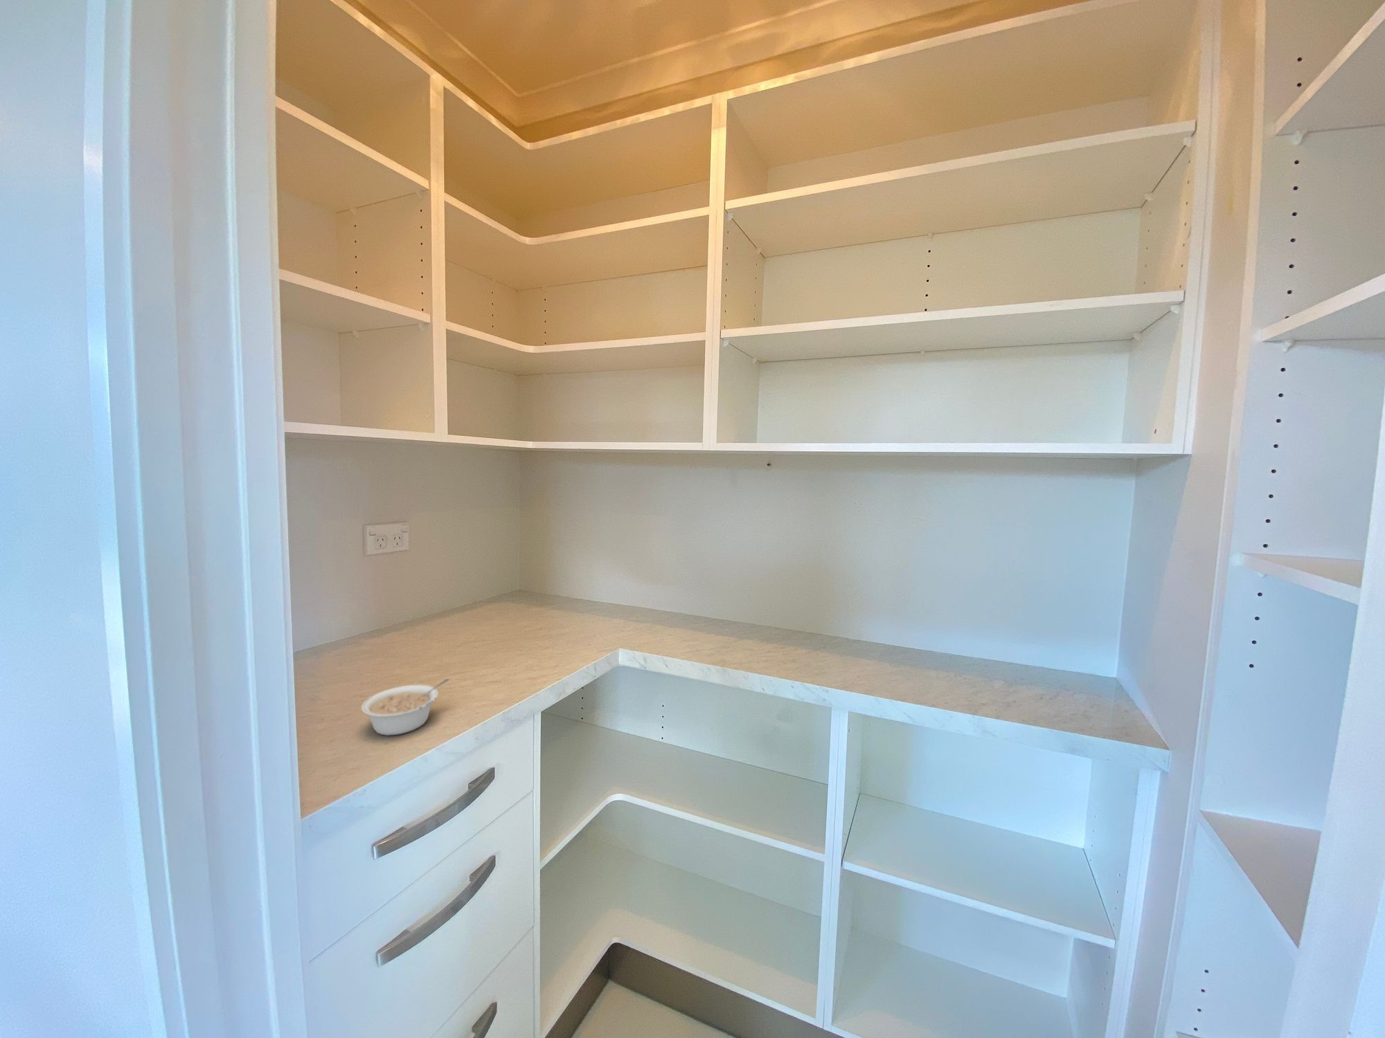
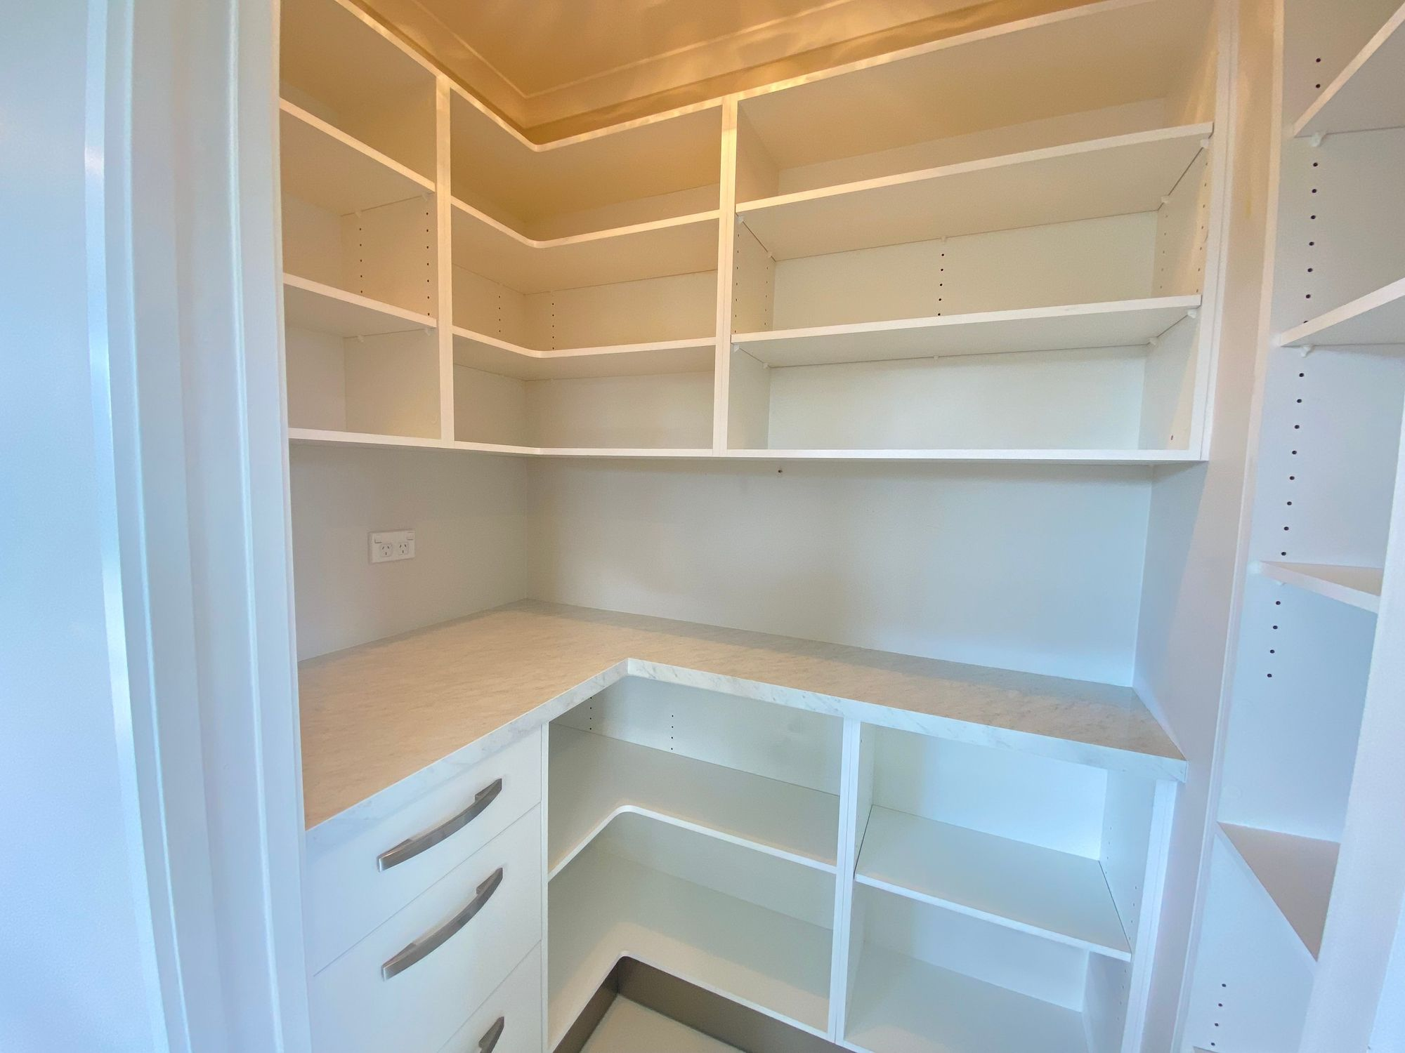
- legume [361,678,450,736]
